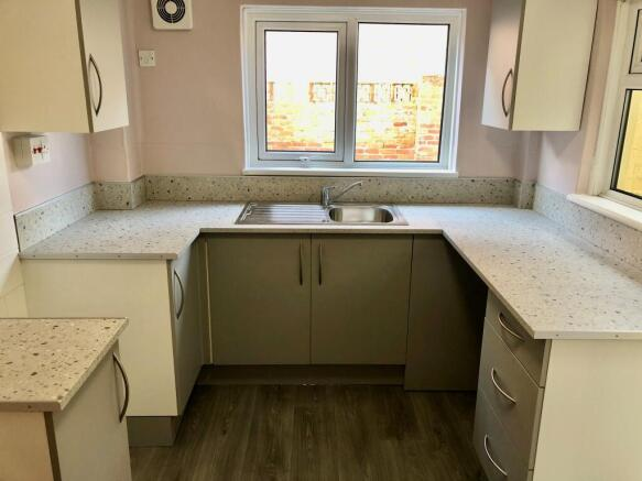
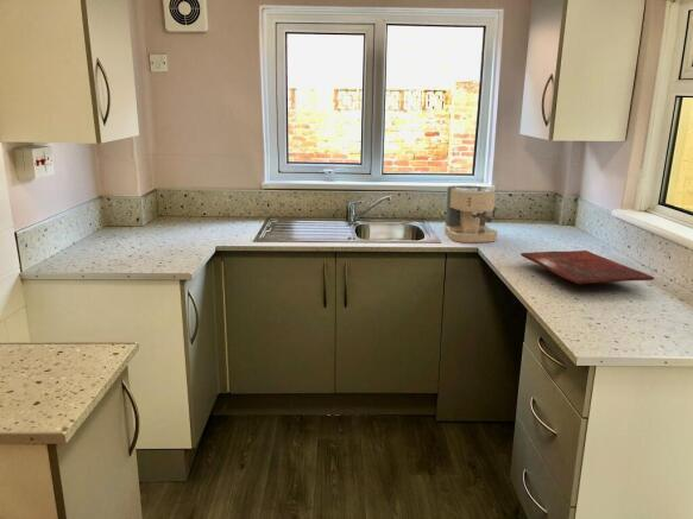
+ coffee maker [443,184,499,243]
+ cutting board [519,249,655,285]
